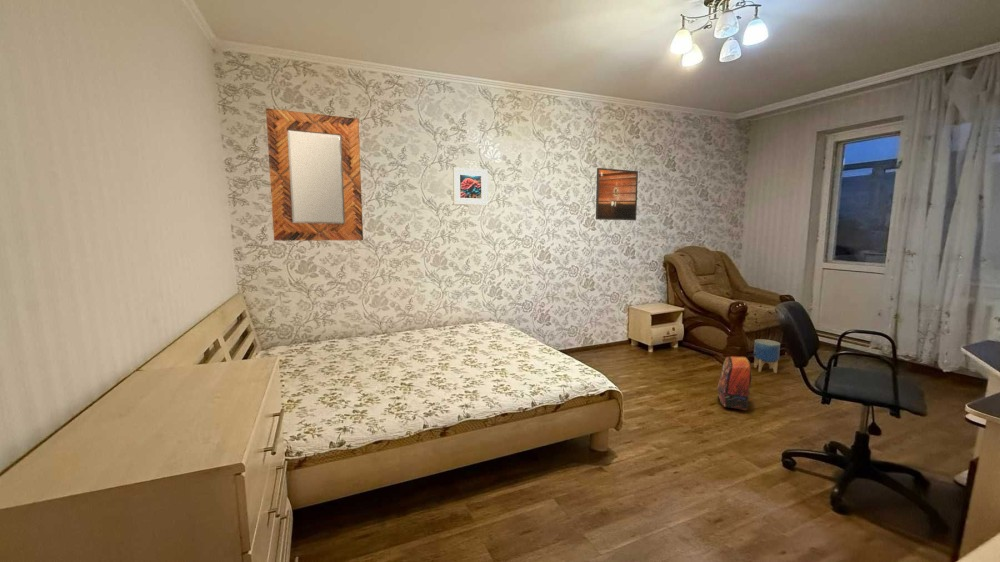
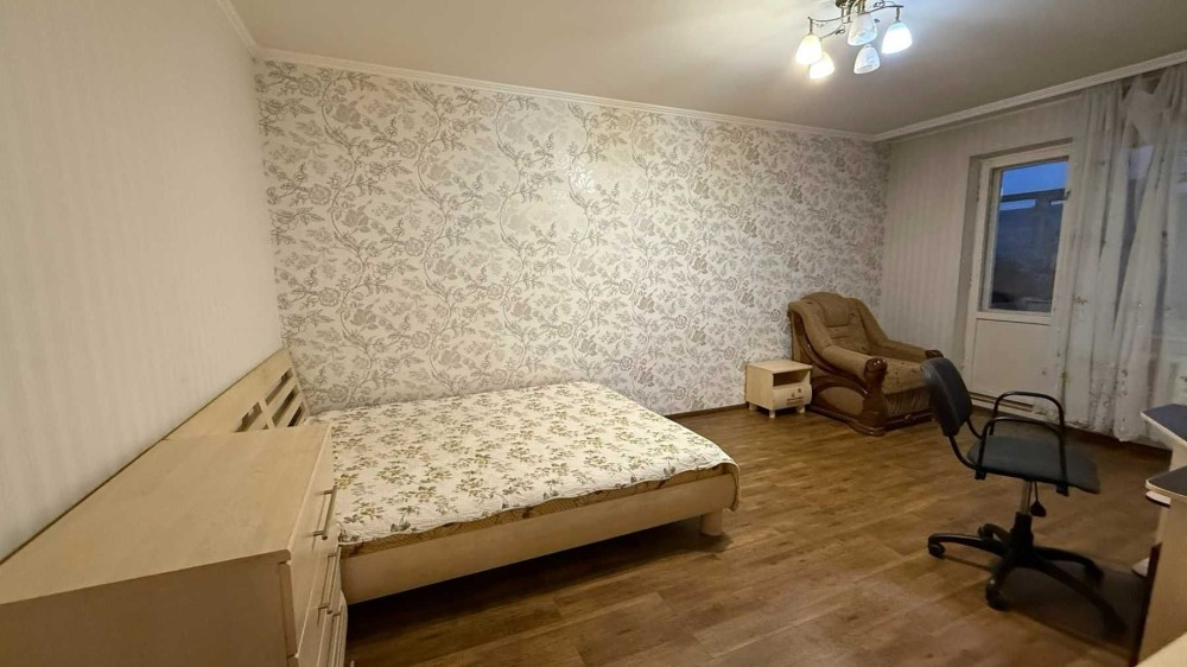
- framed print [595,167,639,221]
- backpack [717,352,757,411]
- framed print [452,166,489,206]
- home mirror [265,108,364,242]
- planter [753,338,781,374]
